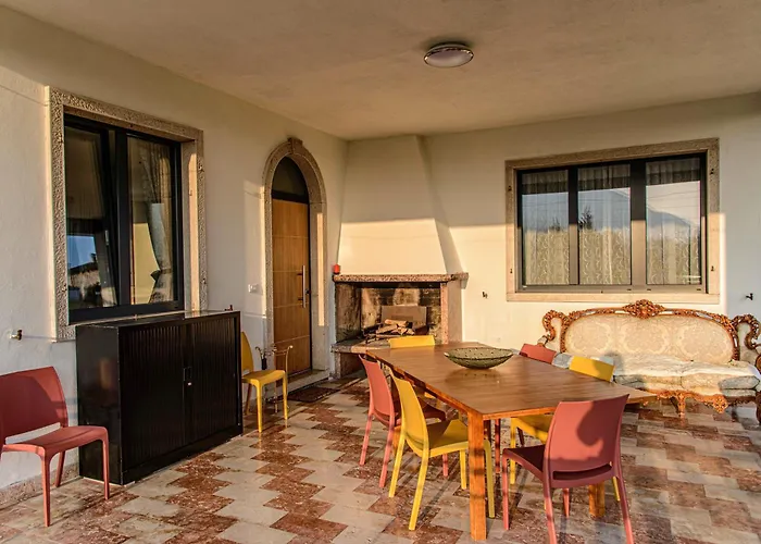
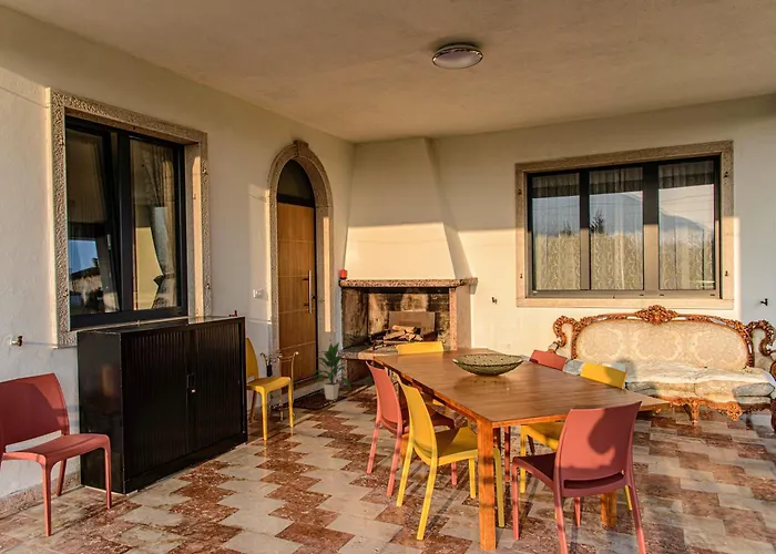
+ indoor plant [309,341,351,401]
